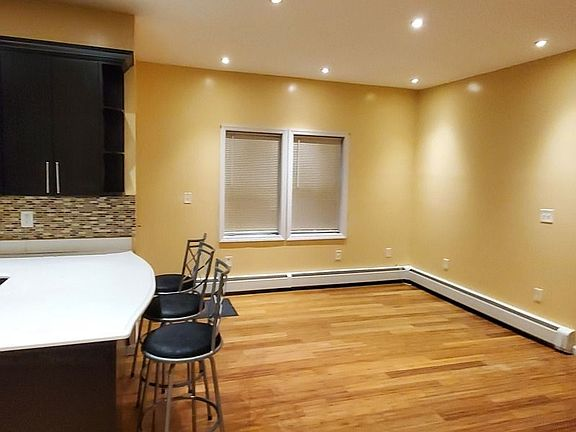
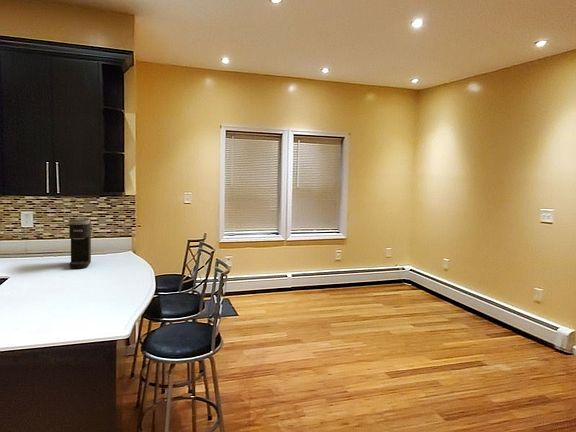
+ coffee maker [67,218,92,270]
